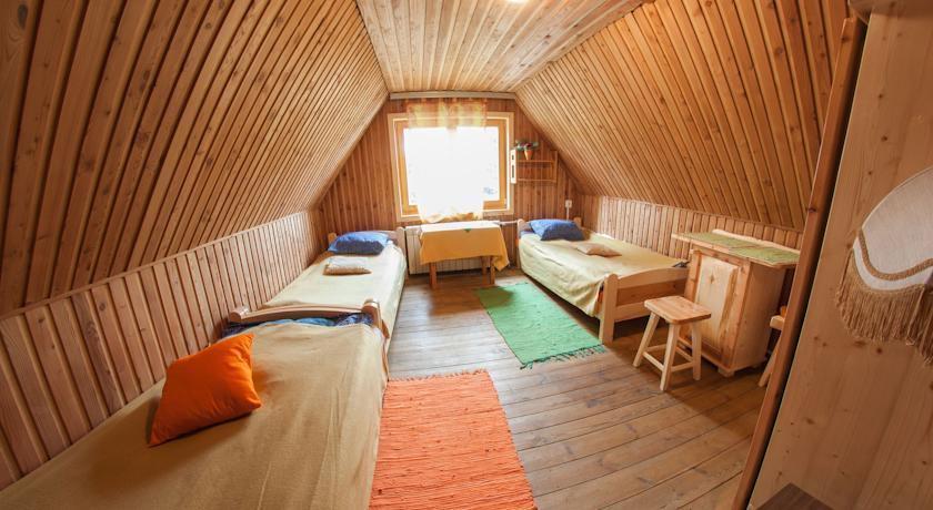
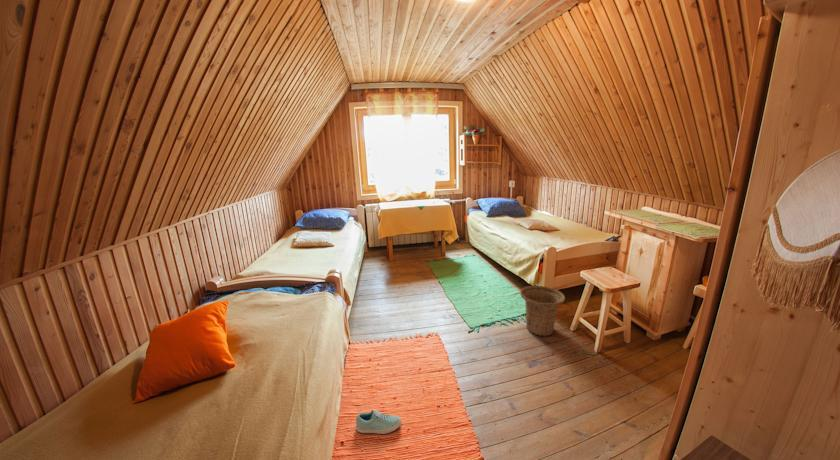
+ basket [519,285,566,337]
+ sneaker [355,409,402,435]
